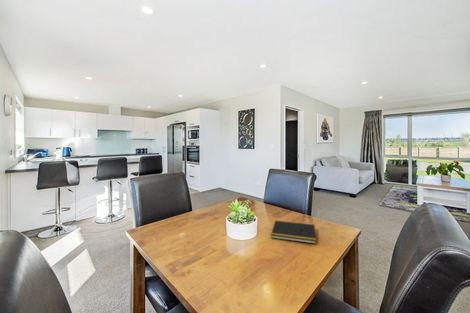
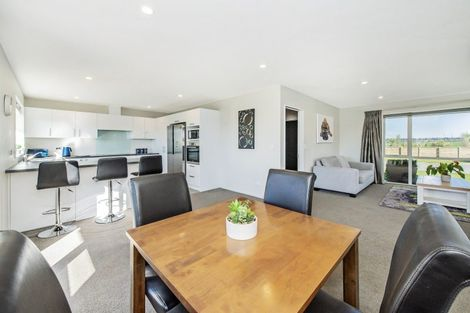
- notepad [270,220,317,245]
